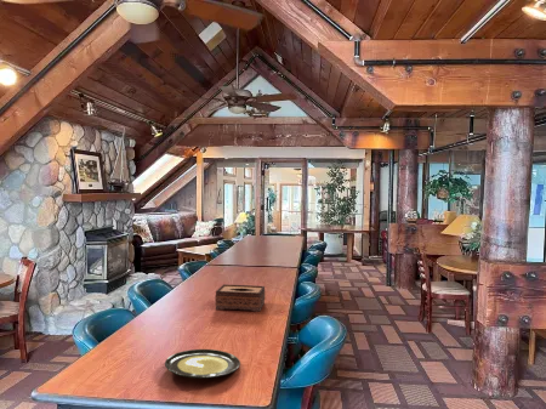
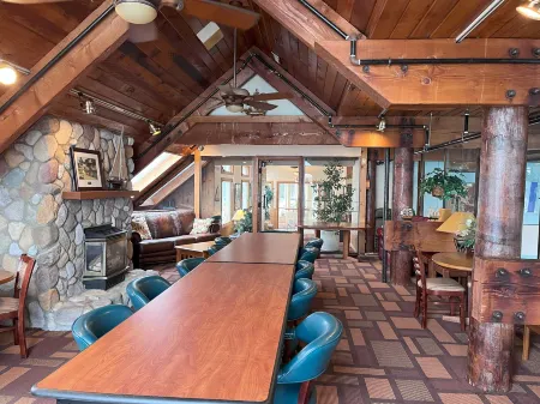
- tissue box [214,283,266,313]
- plate [164,348,241,380]
